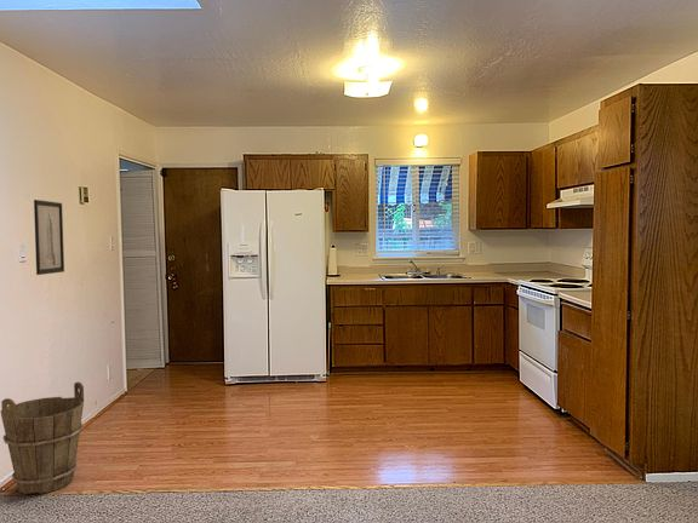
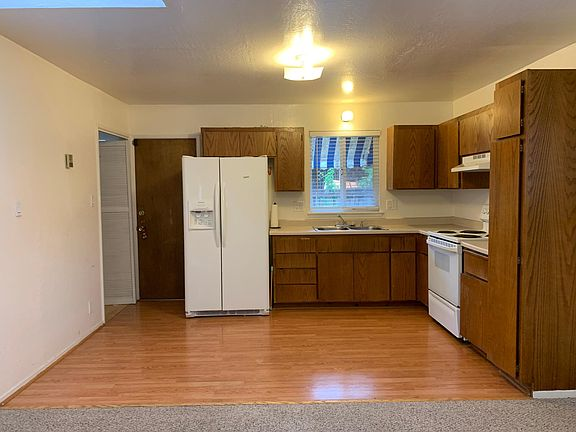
- bucket [0,380,85,495]
- wall art [33,199,65,276]
